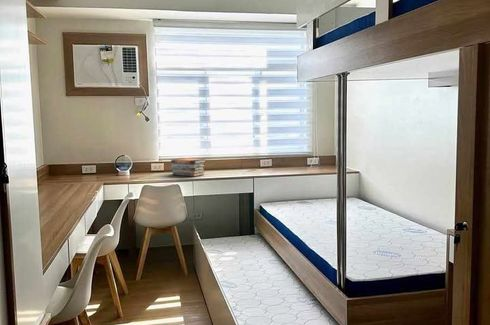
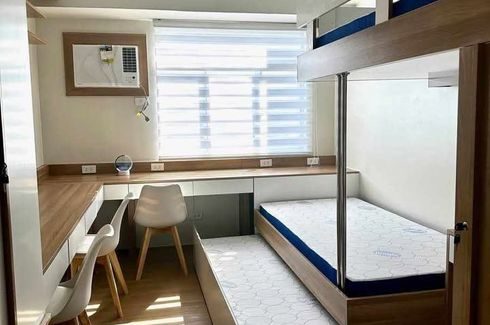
- book stack [170,157,207,177]
